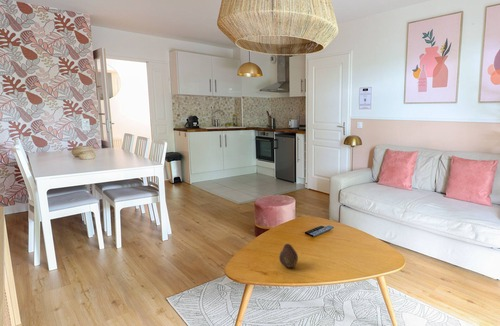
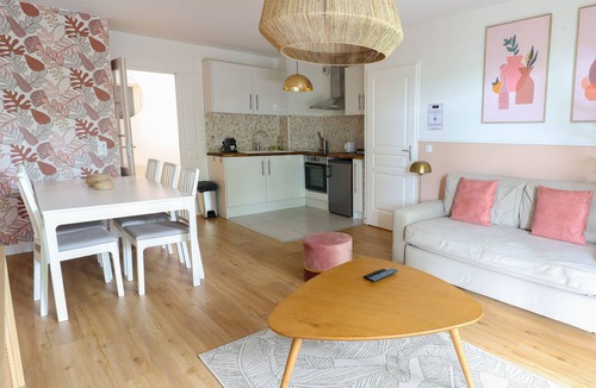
- fruit [278,243,299,268]
